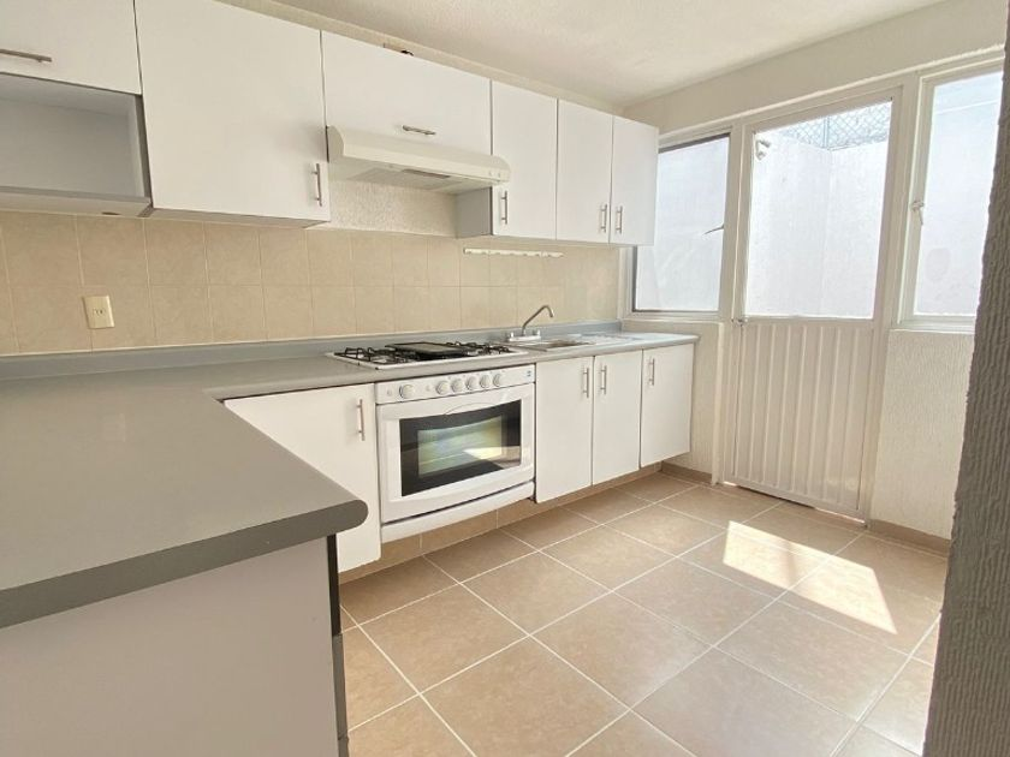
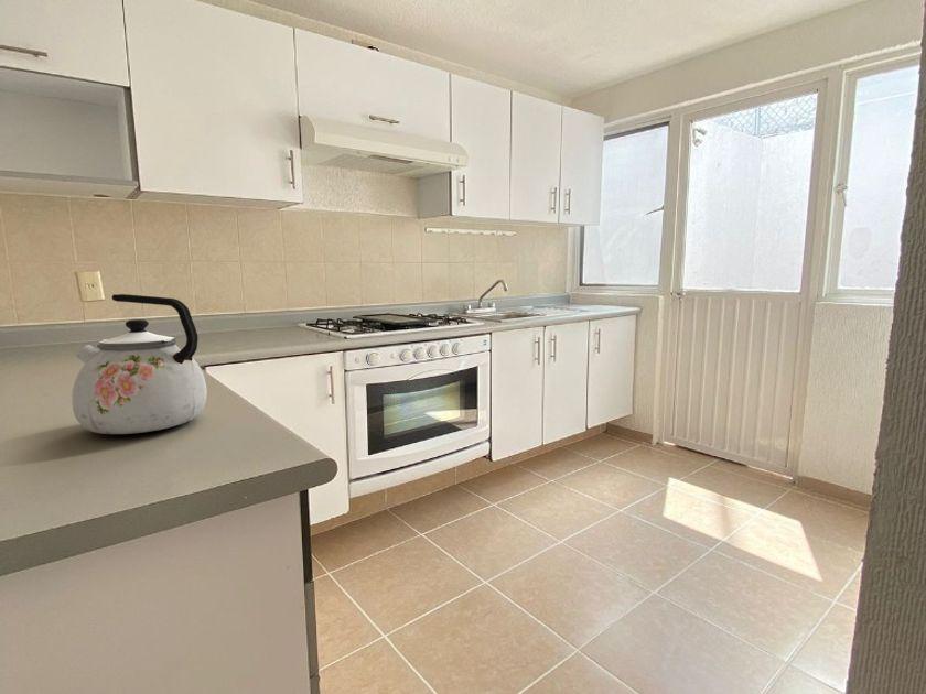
+ kettle [71,293,208,435]
